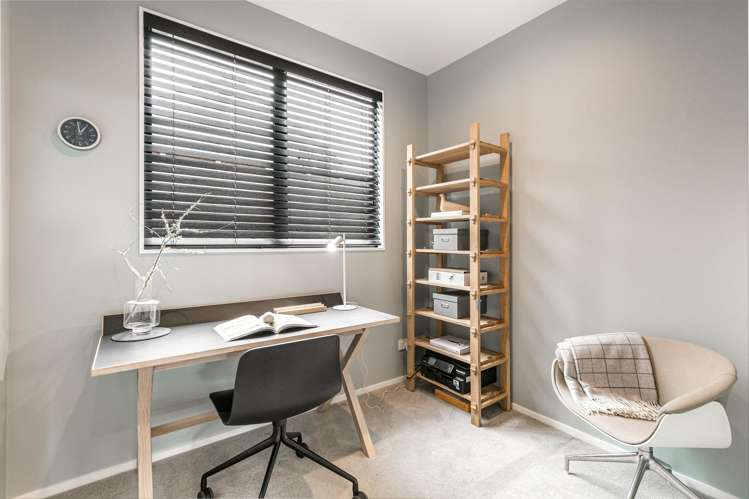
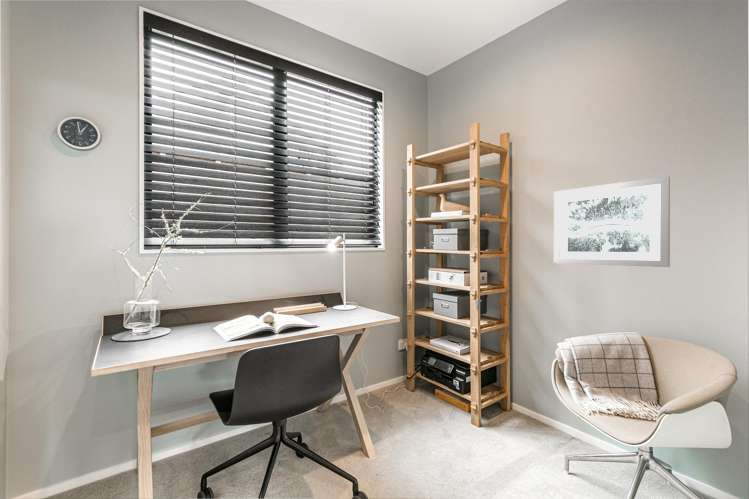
+ wall art [553,175,671,268]
